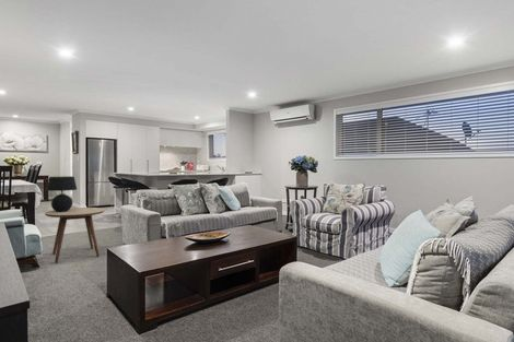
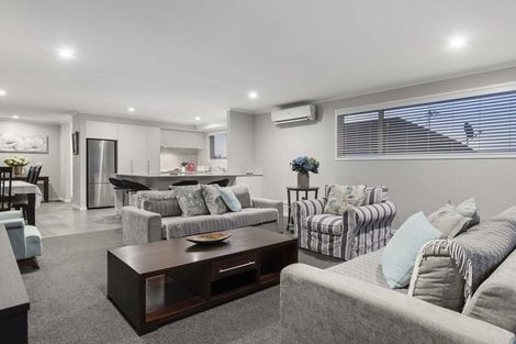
- side table [44,207,106,263]
- table lamp [45,175,78,212]
